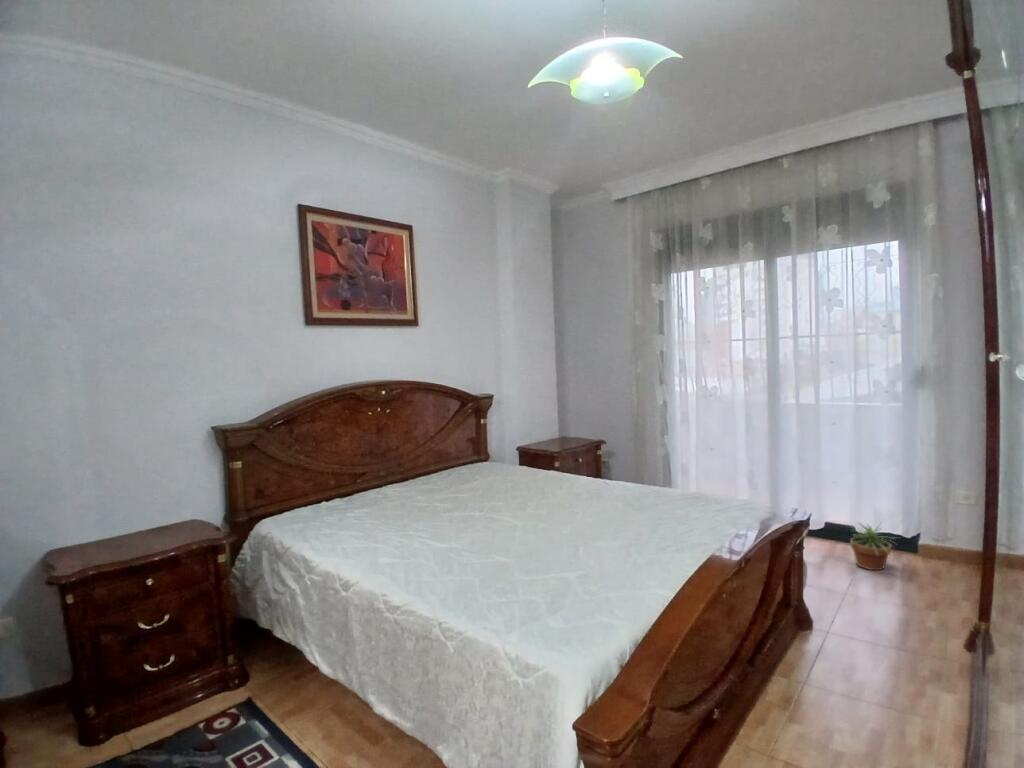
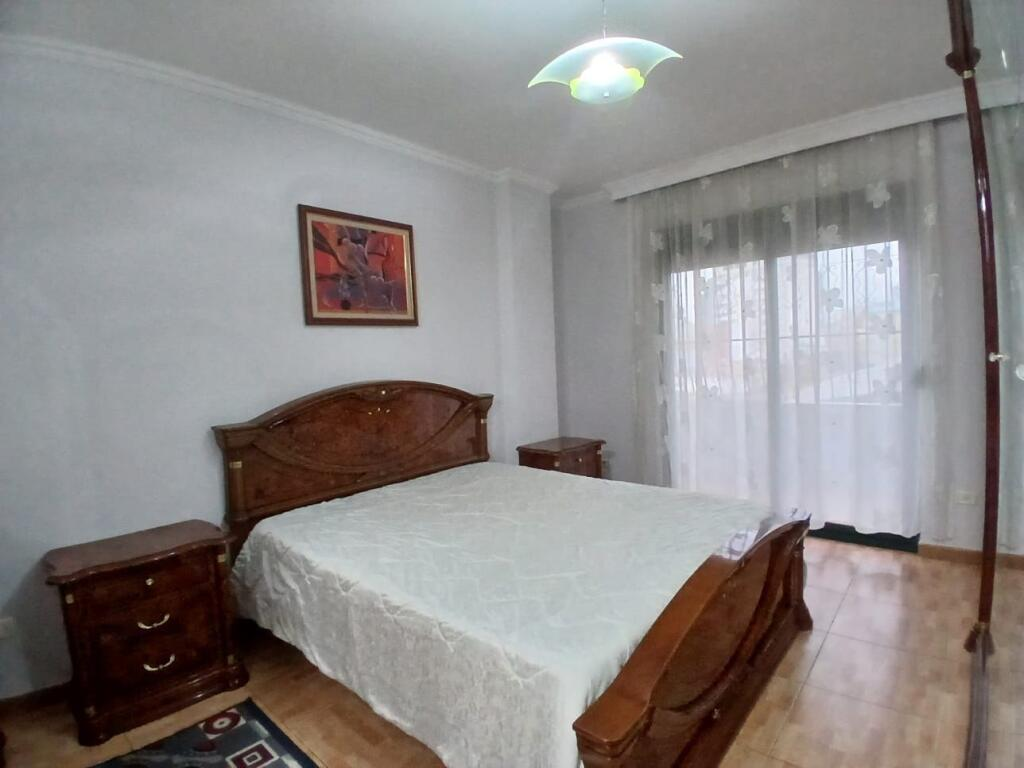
- potted plant [842,521,901,572]
